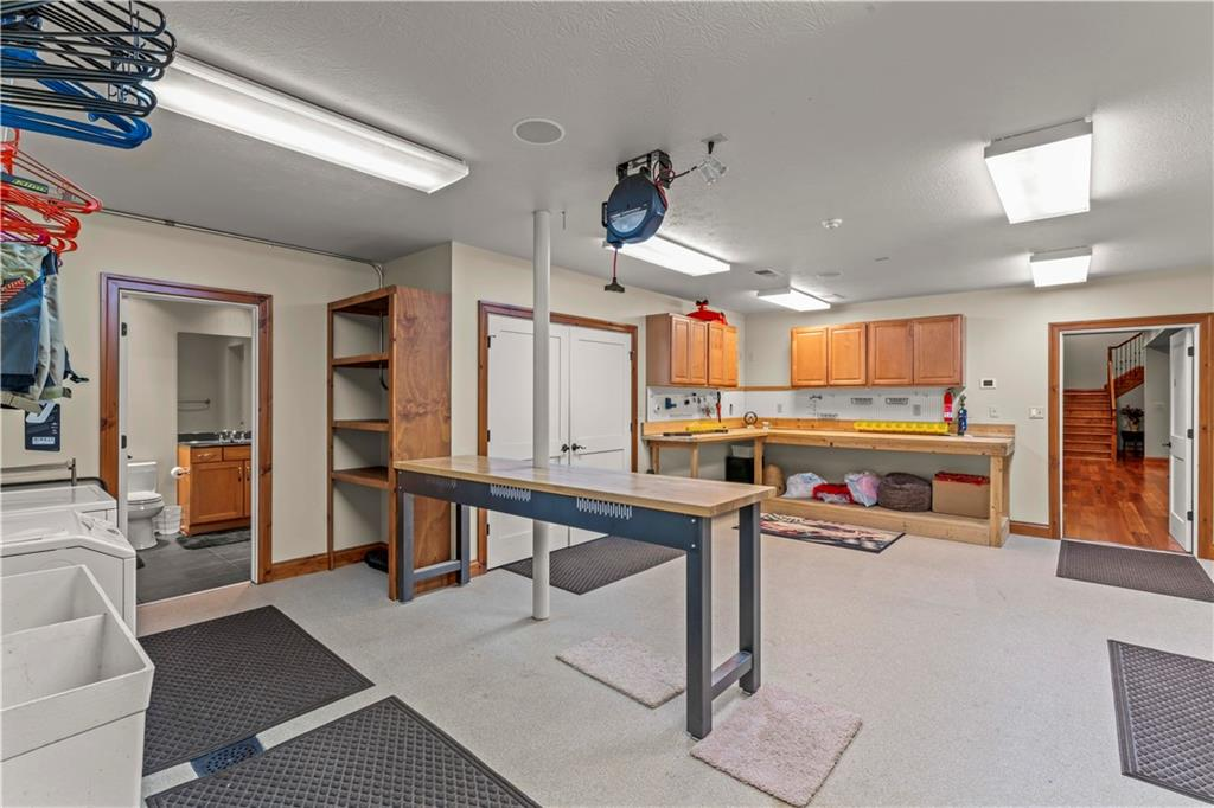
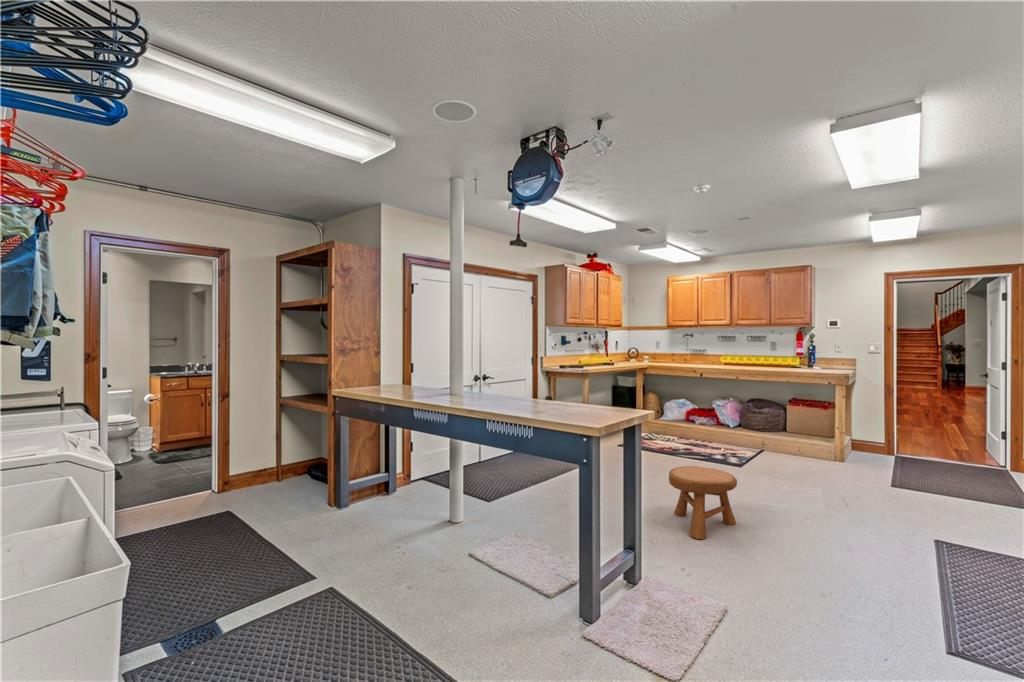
+ stool [668,465,738,540]
